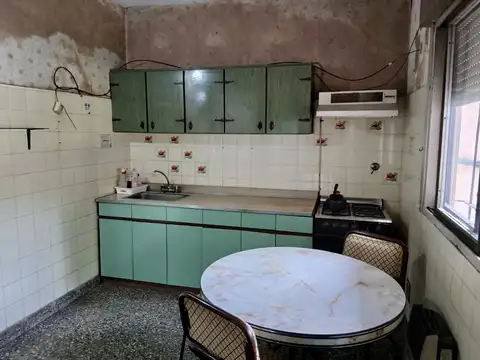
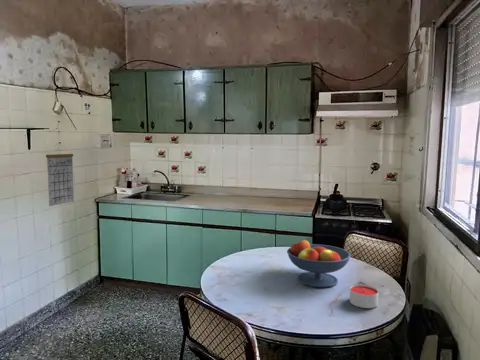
+ fruit bowl [286,239,352,288]
+ candle [349,284,379,309]
+ calendar [45,142,75,207]
